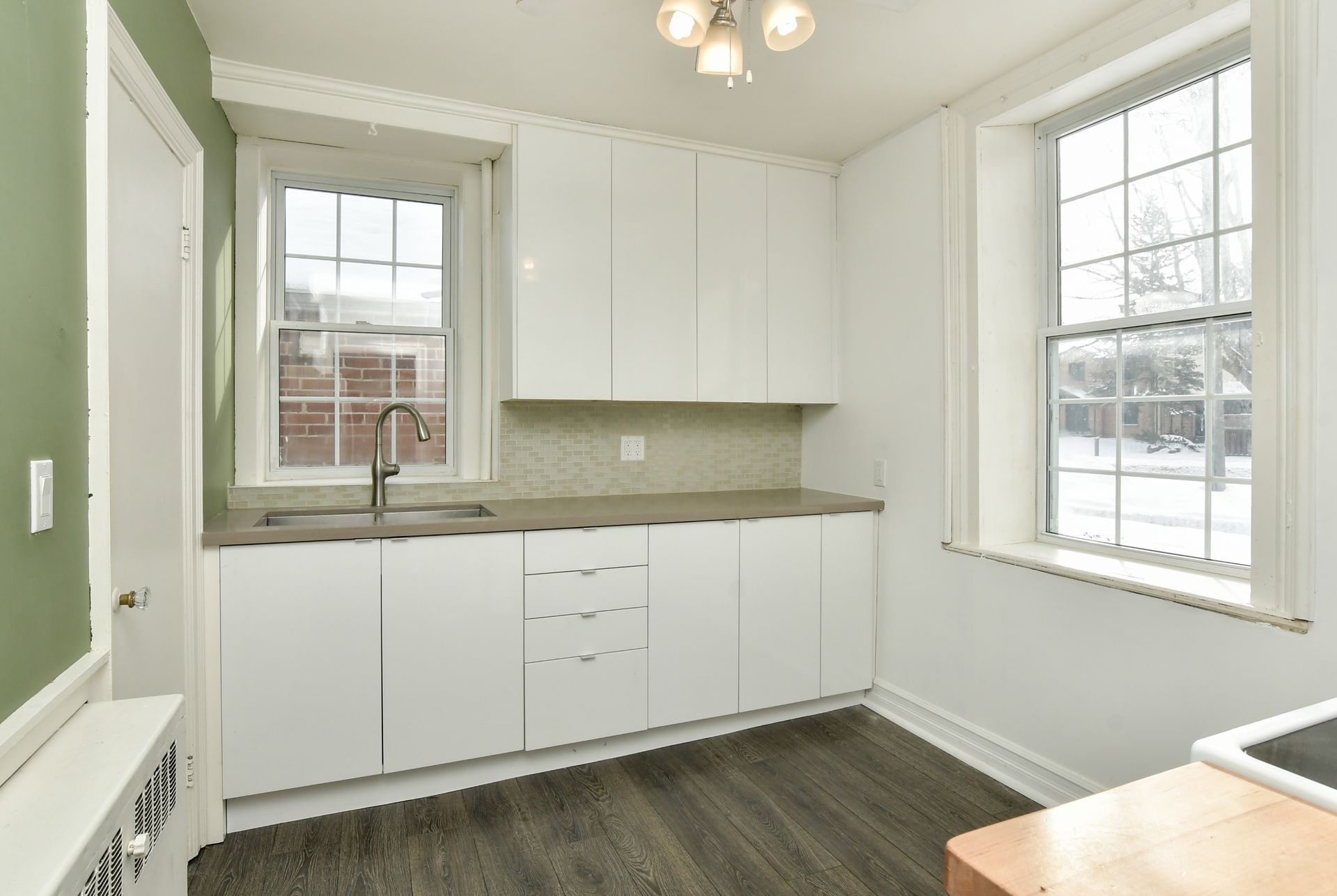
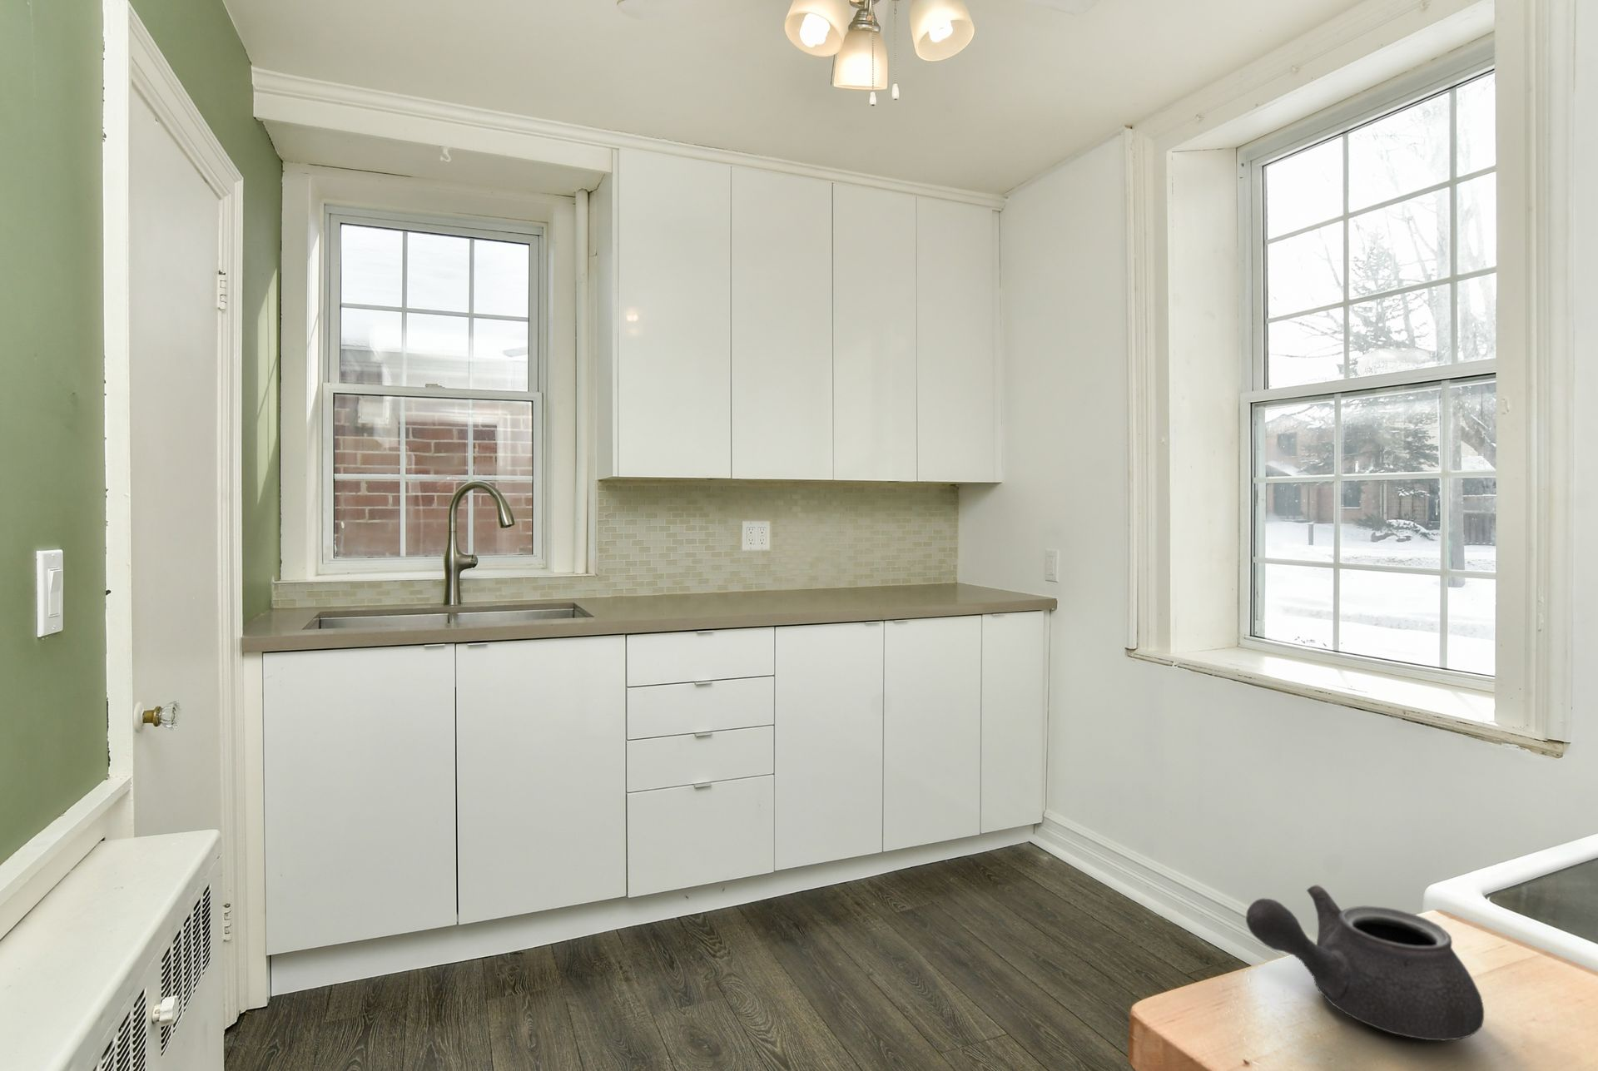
+ teapot [1245,883,1484,1042]
